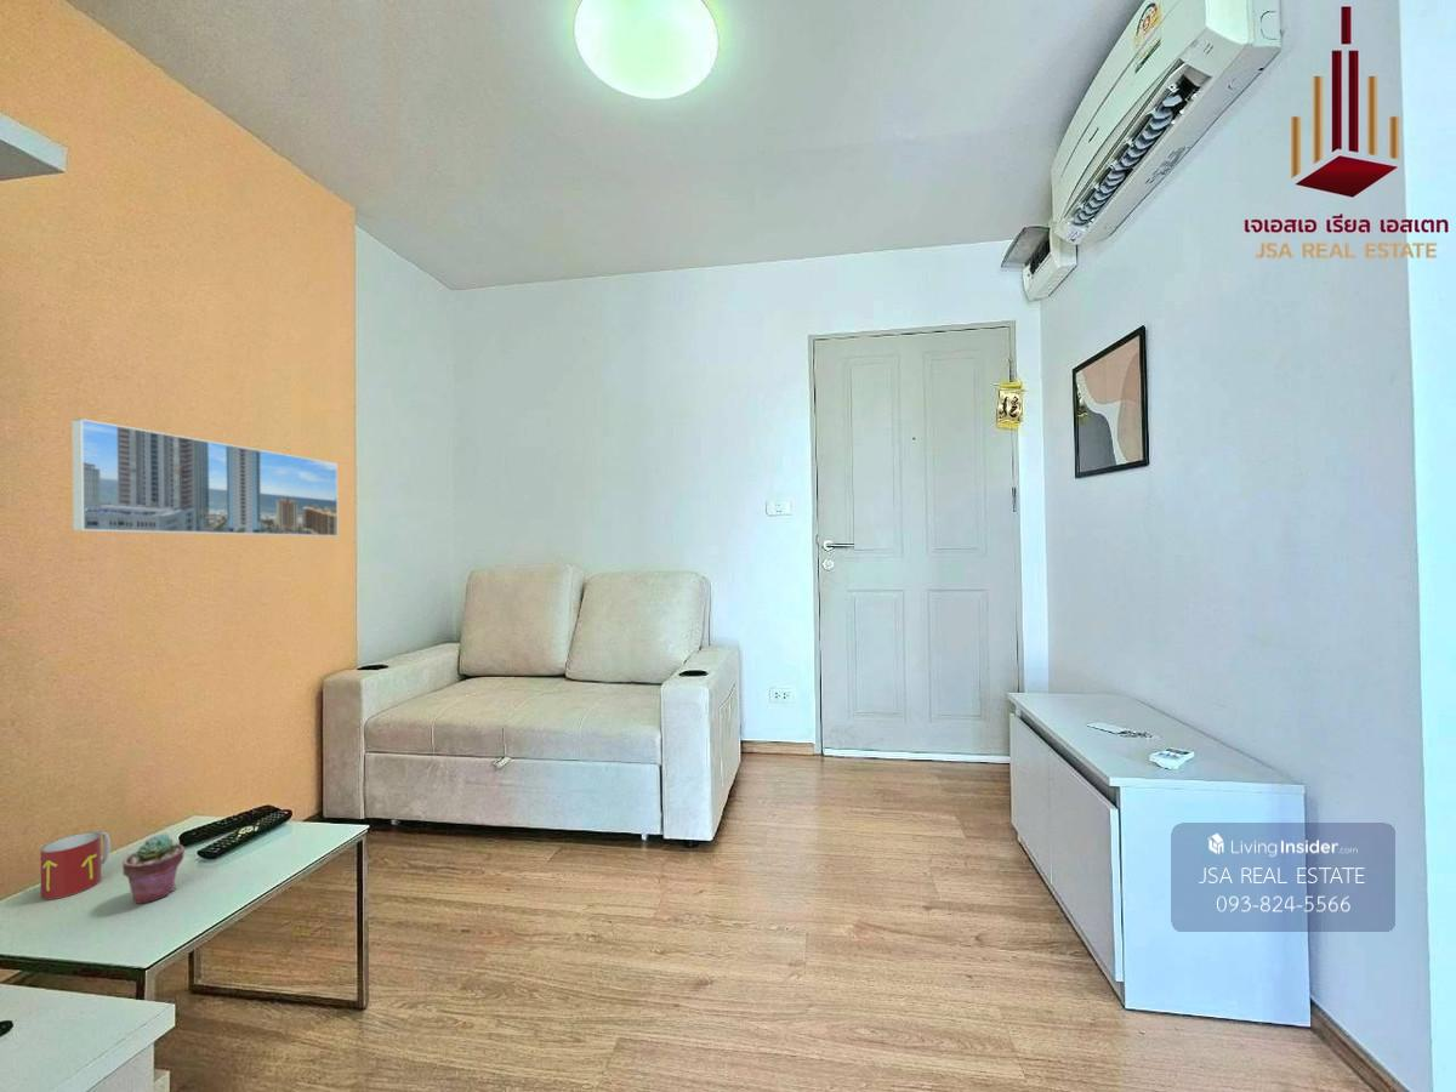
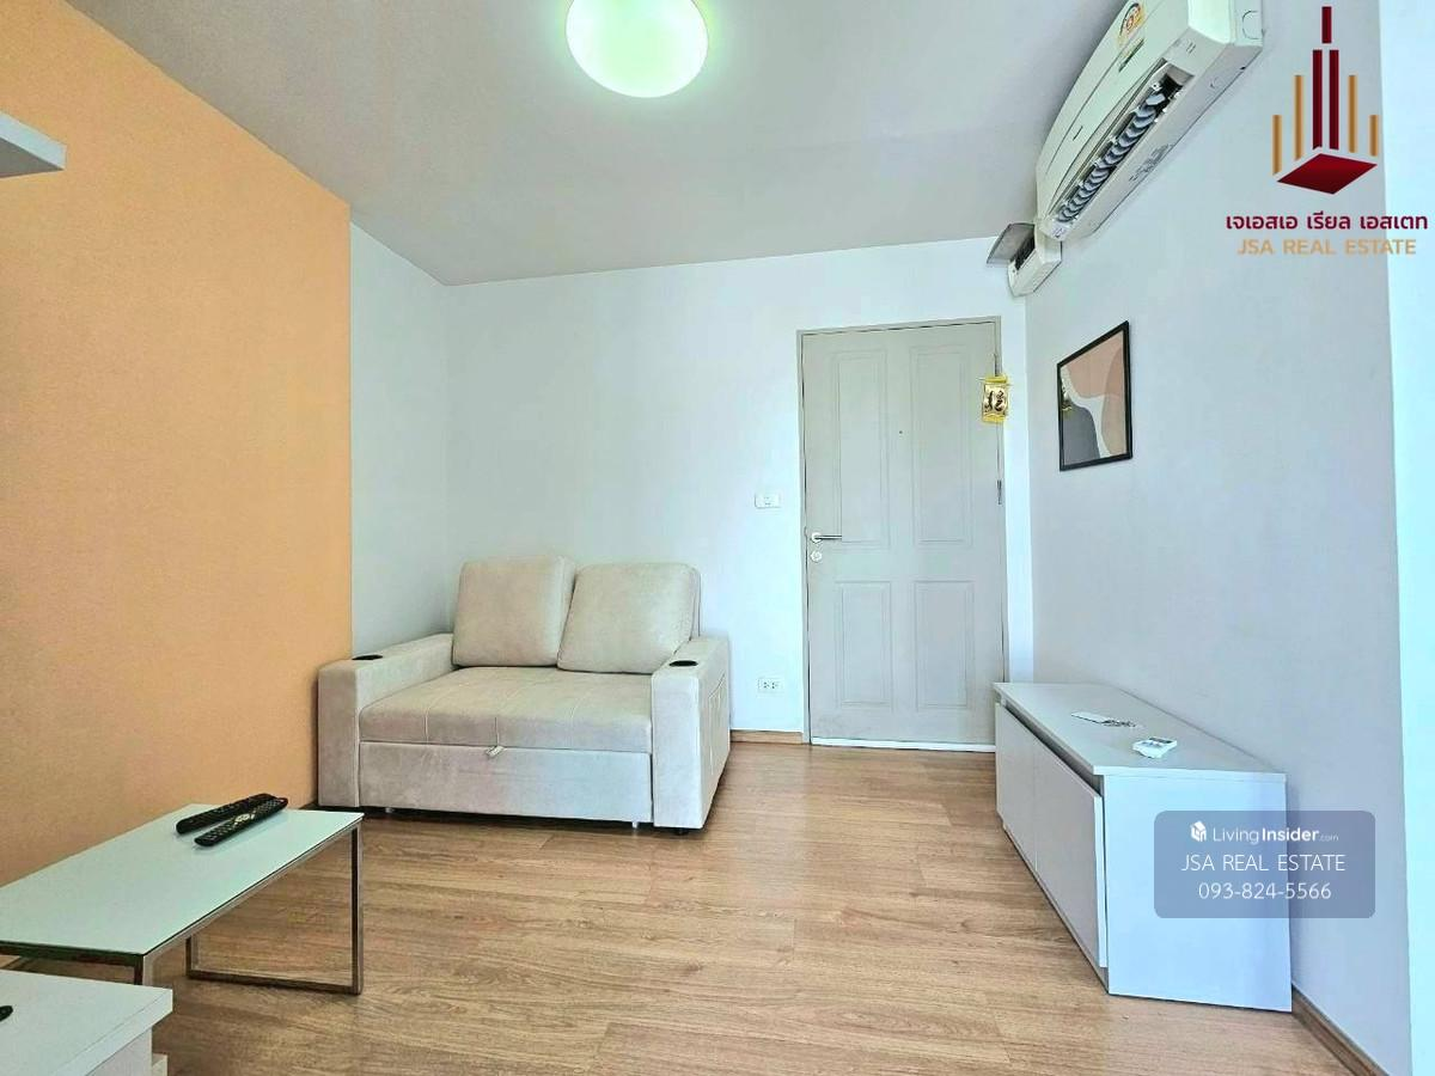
- potted succulent [121,832,186,905]
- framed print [70,417,340,538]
- mug [40,830,112,900]
